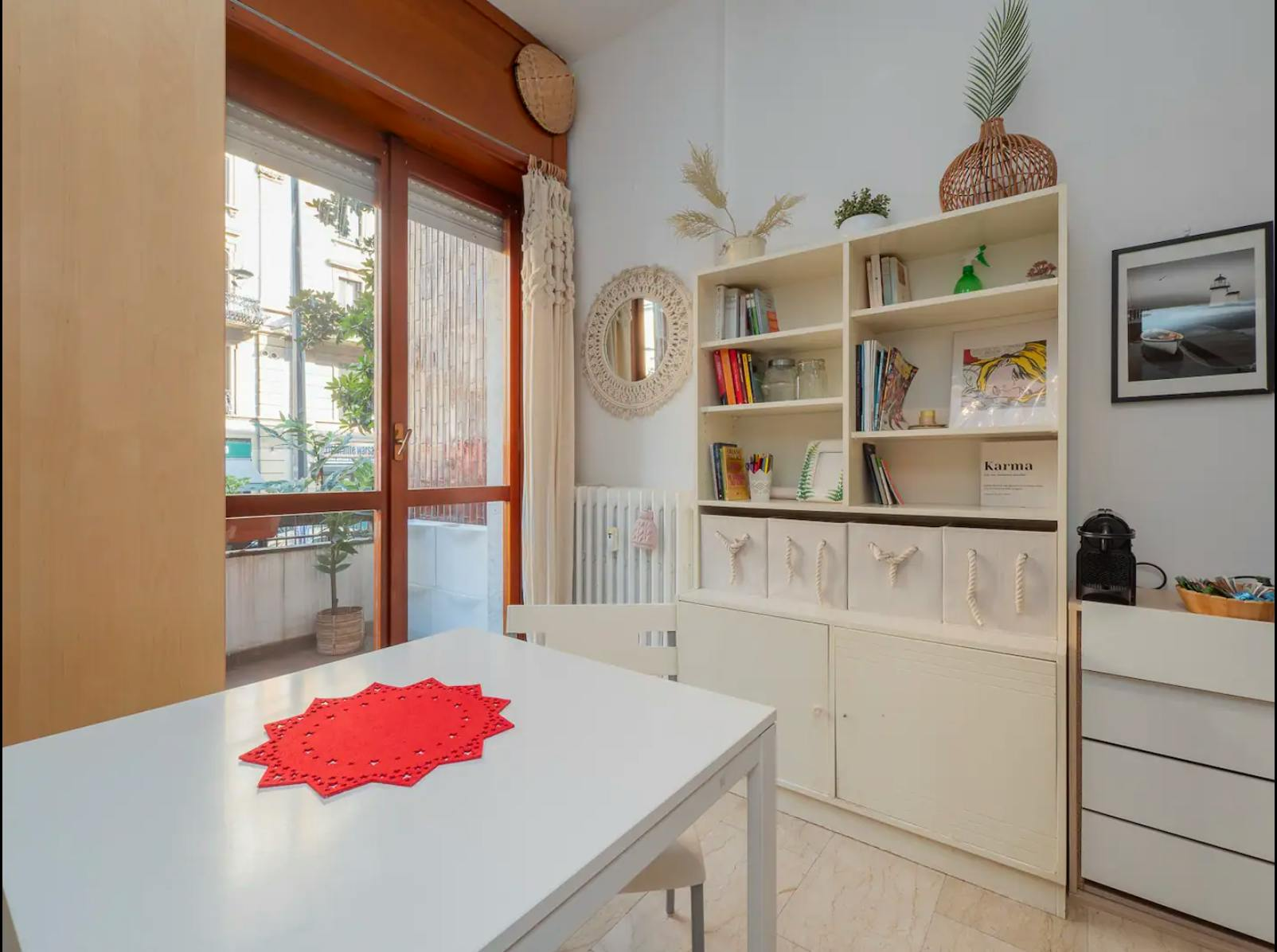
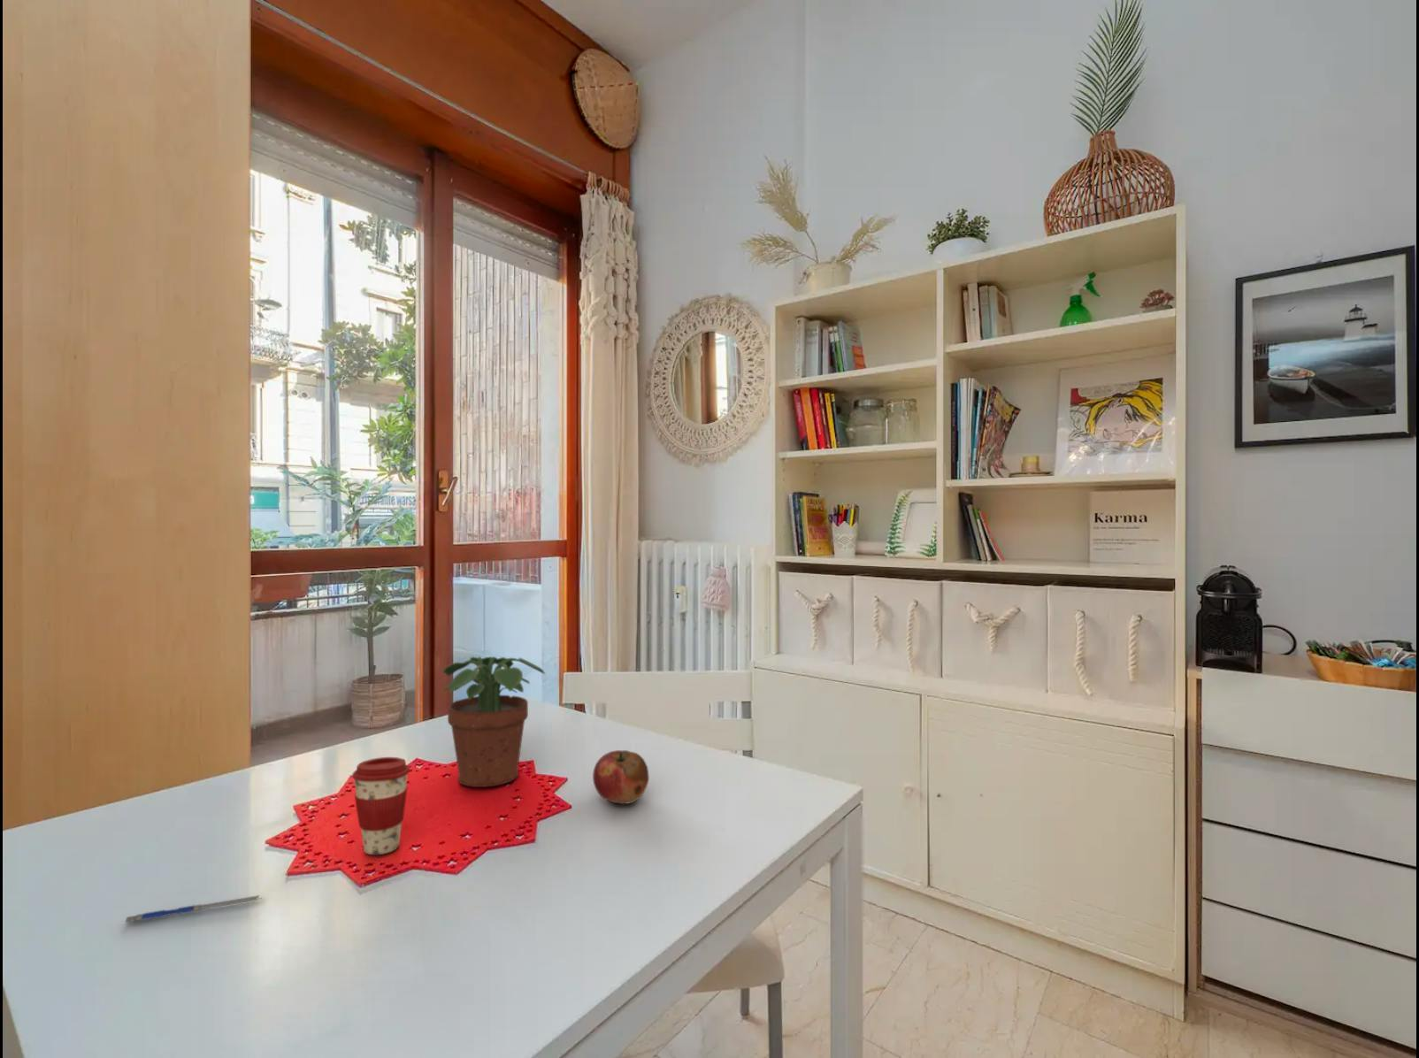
+ pen [123,895,262,926]
+ coffee cup [351,757,411,856]
+ potted plant [442,656,546,788]
+ fruit [592,749,650,805]
